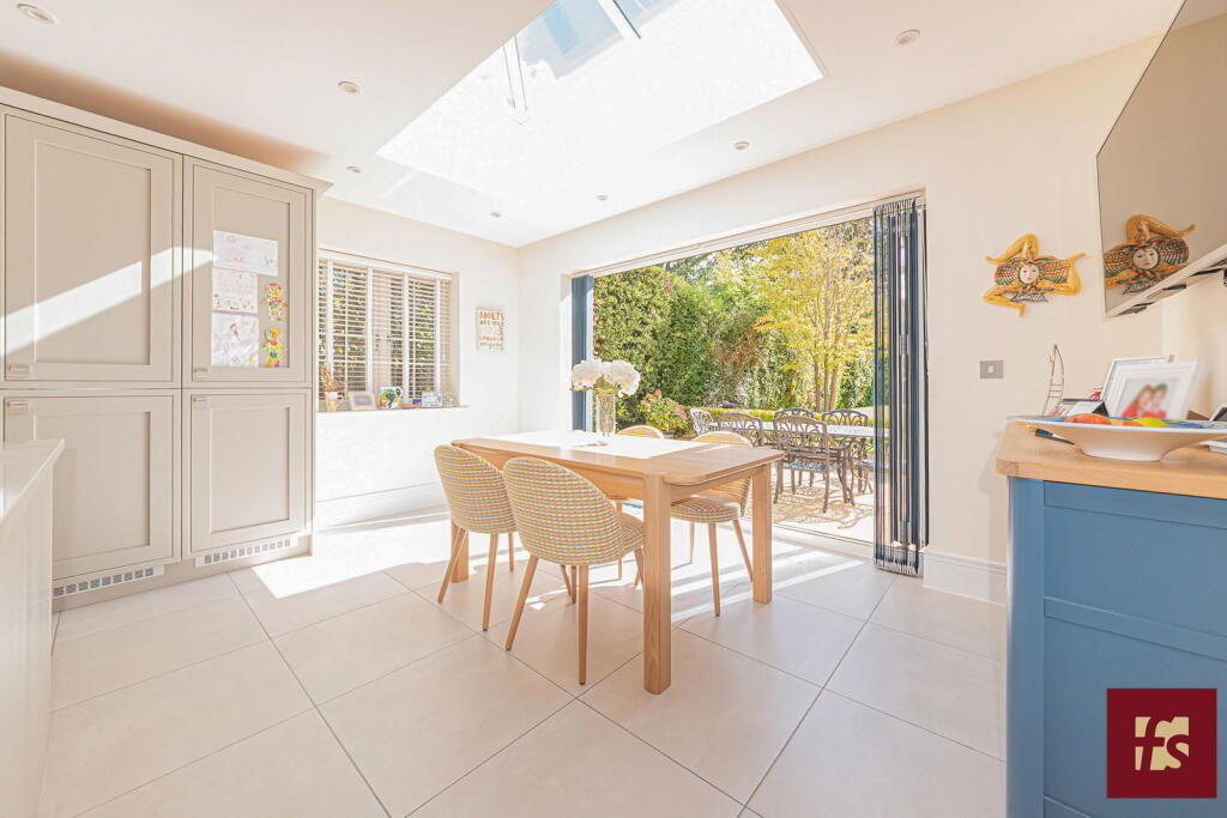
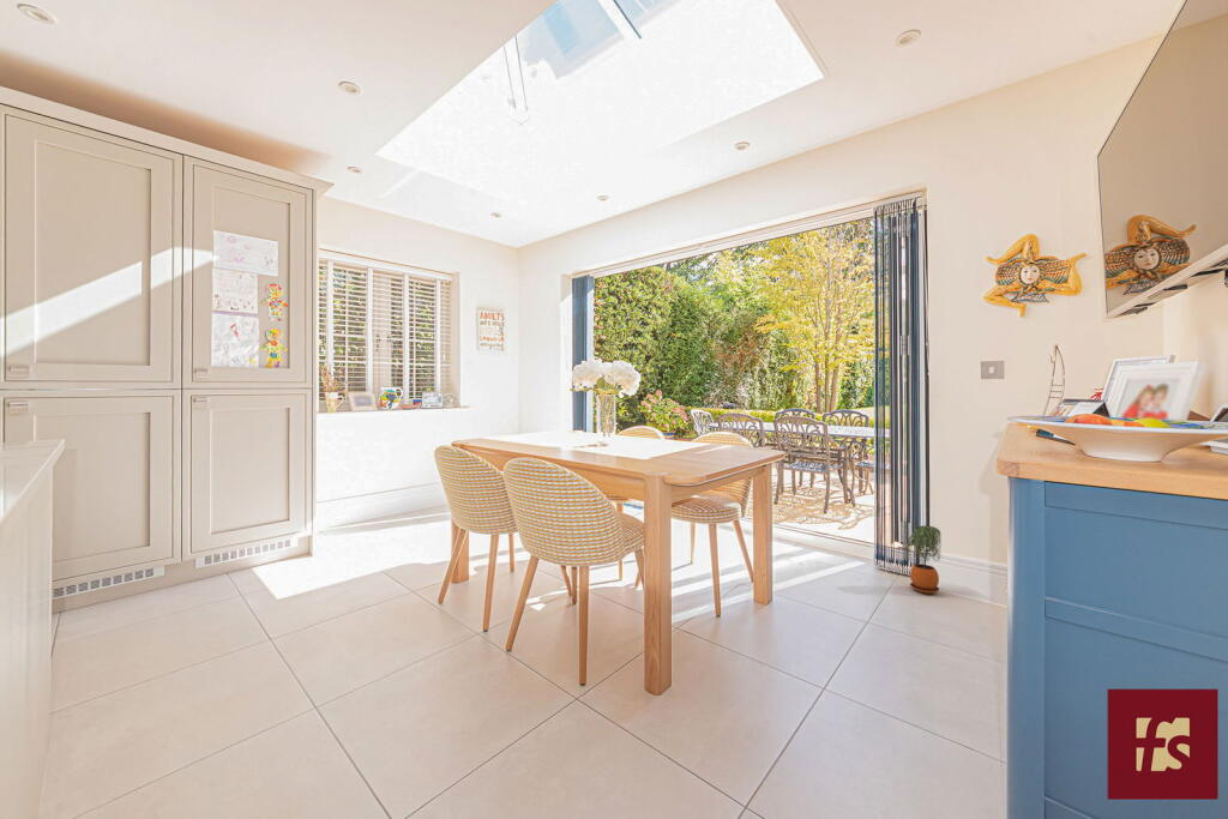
+ potted plant [905,524,941,595]
